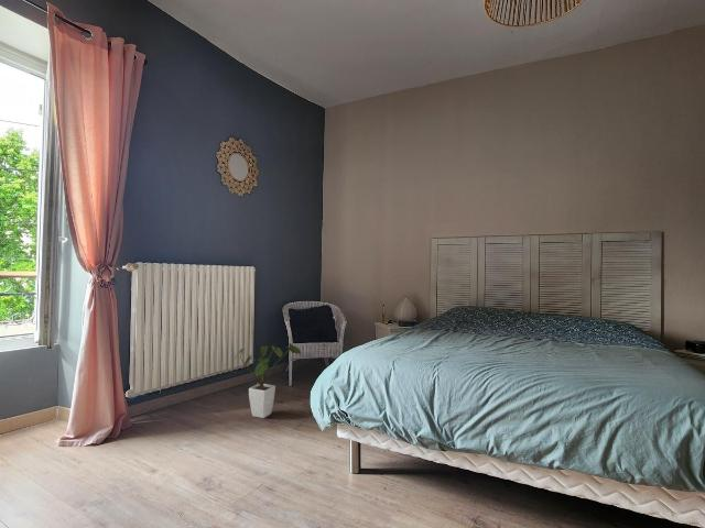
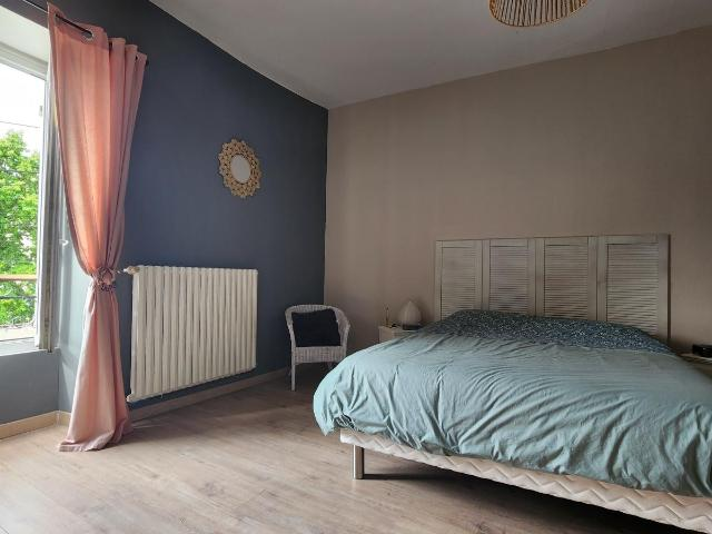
- house plant [234,342,302,419]
